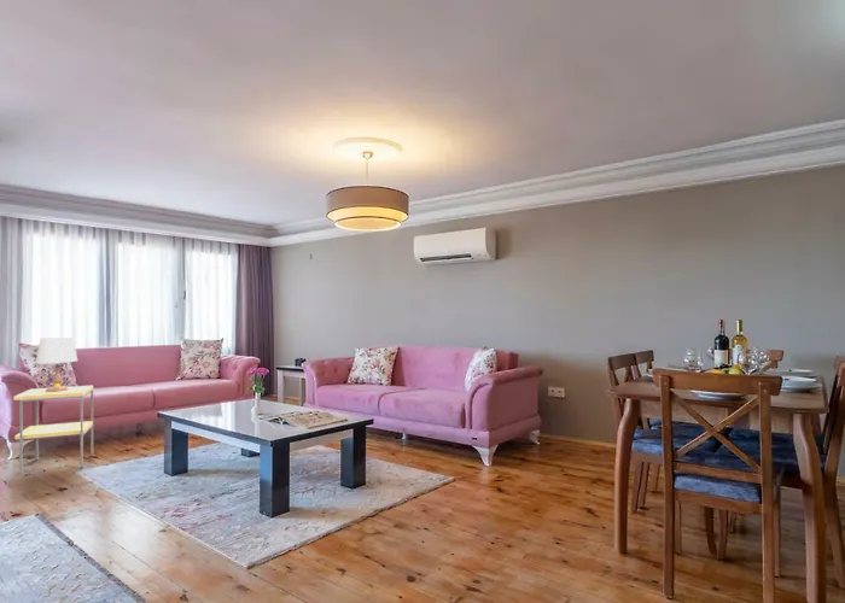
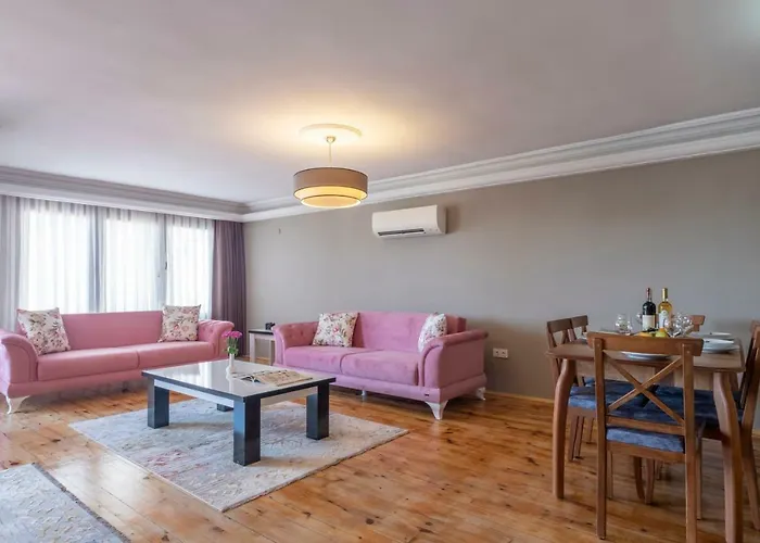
- side table [12,385,94,474]
- table lamp [35,336,78,392]
